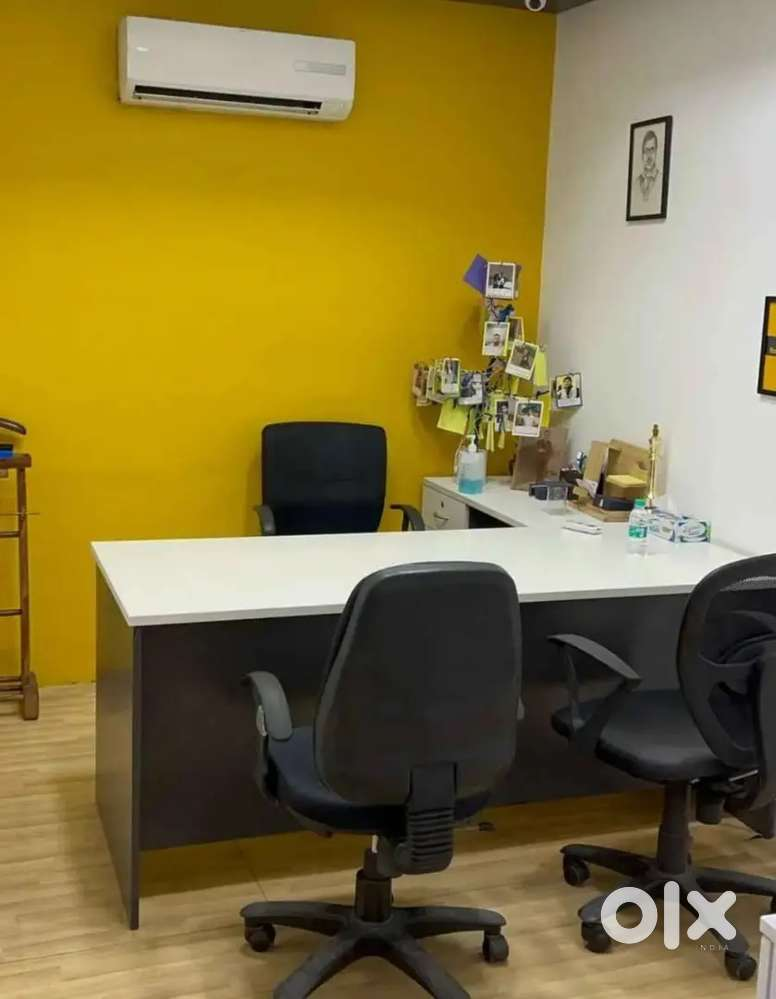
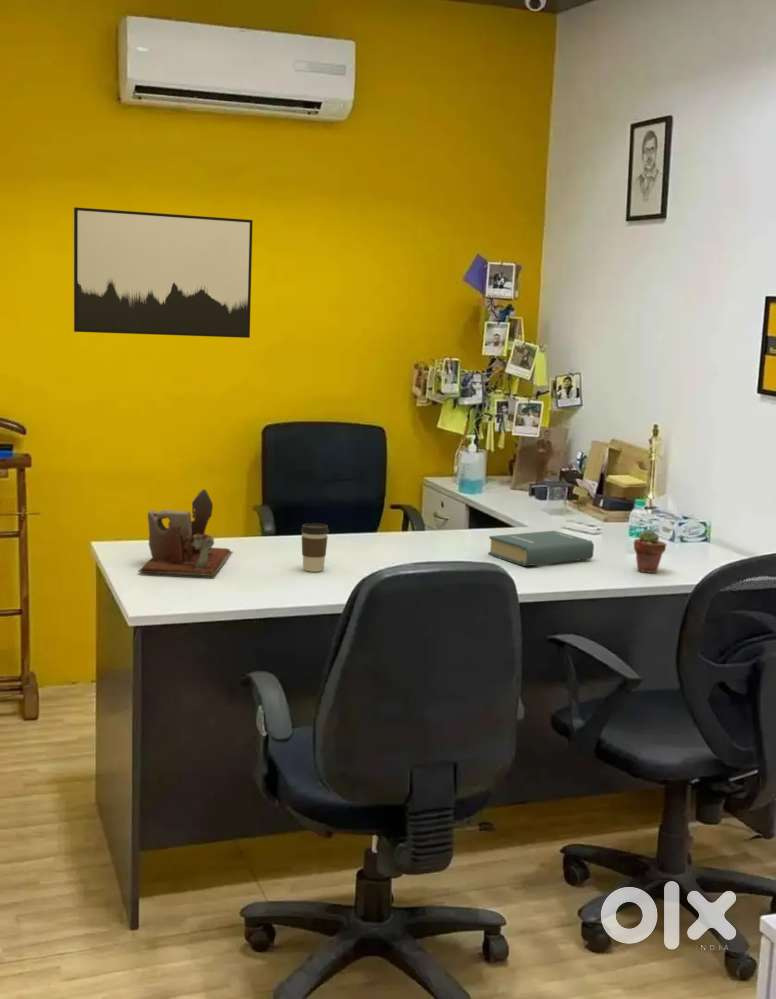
+ coffee cup [300,522,330,573]
+ potted succulent [633,528,667,574]
+ wall art [73,206,254,339]
+ desk organizer [137,488,234,577]
+ hardback book [487,530,595,567]
